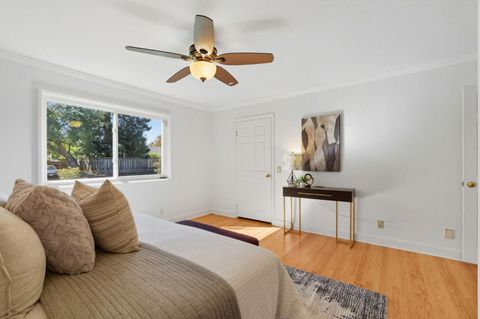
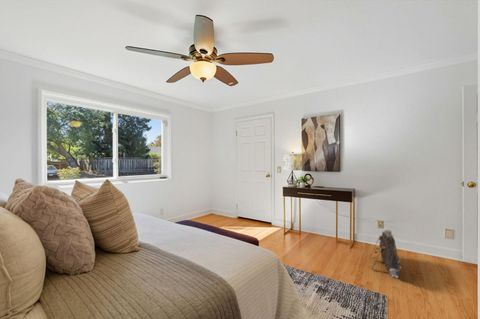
+ backpack [369,229,402,279]
